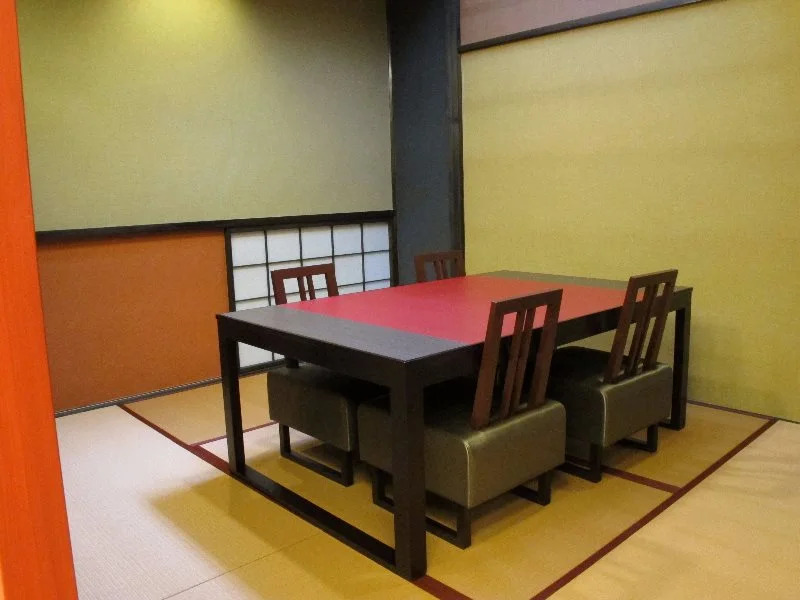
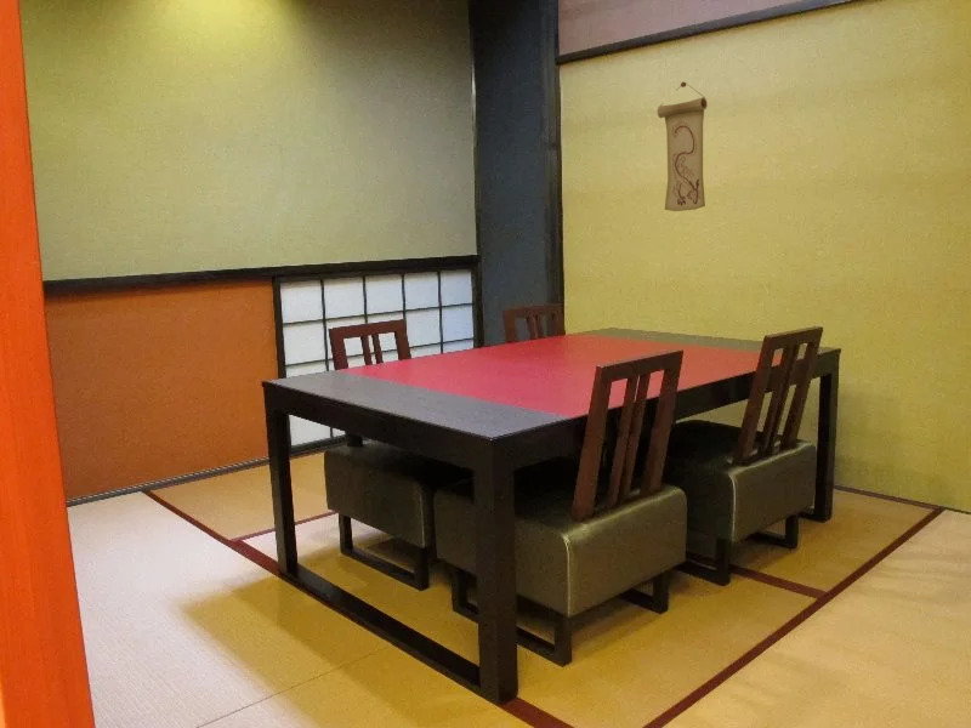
+ wall scroll [655,81,709,212]
